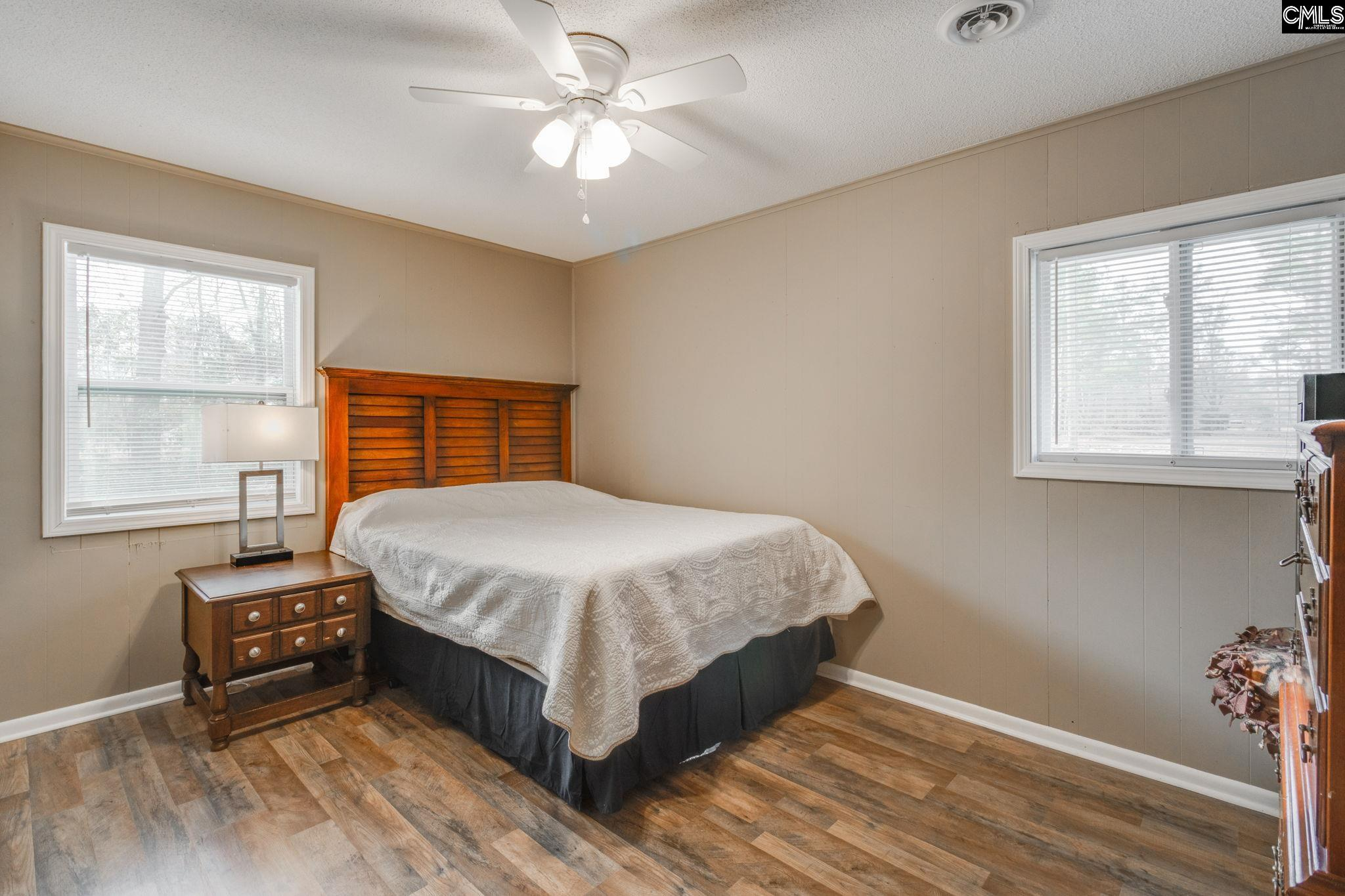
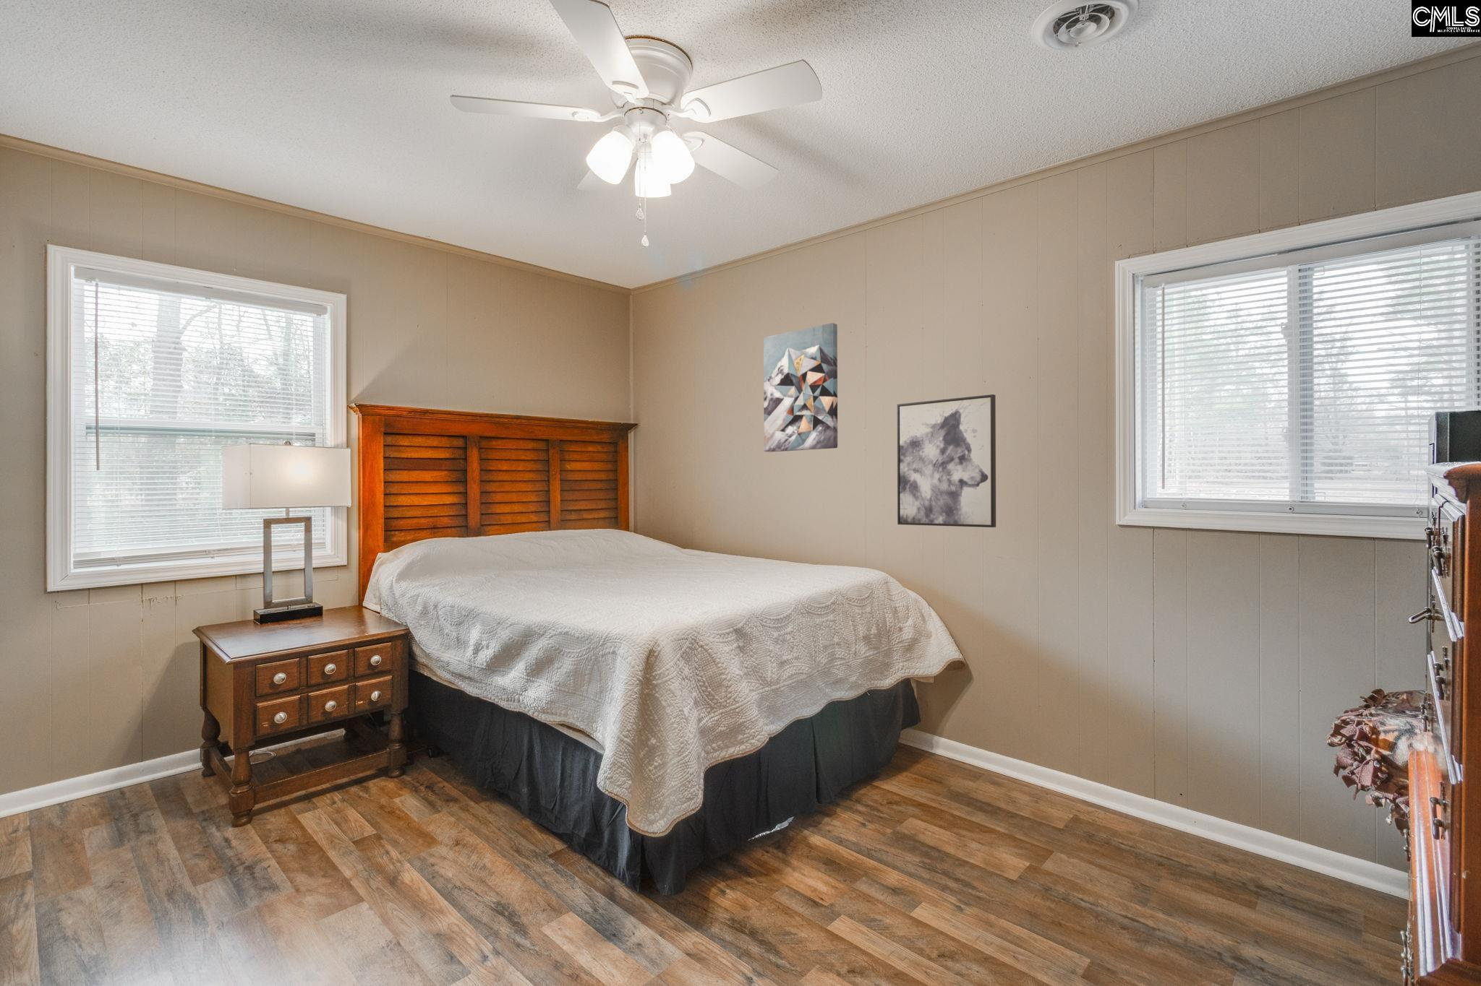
+ wall art [763,322,838,453]
+ wall art [896,394,997,528]
